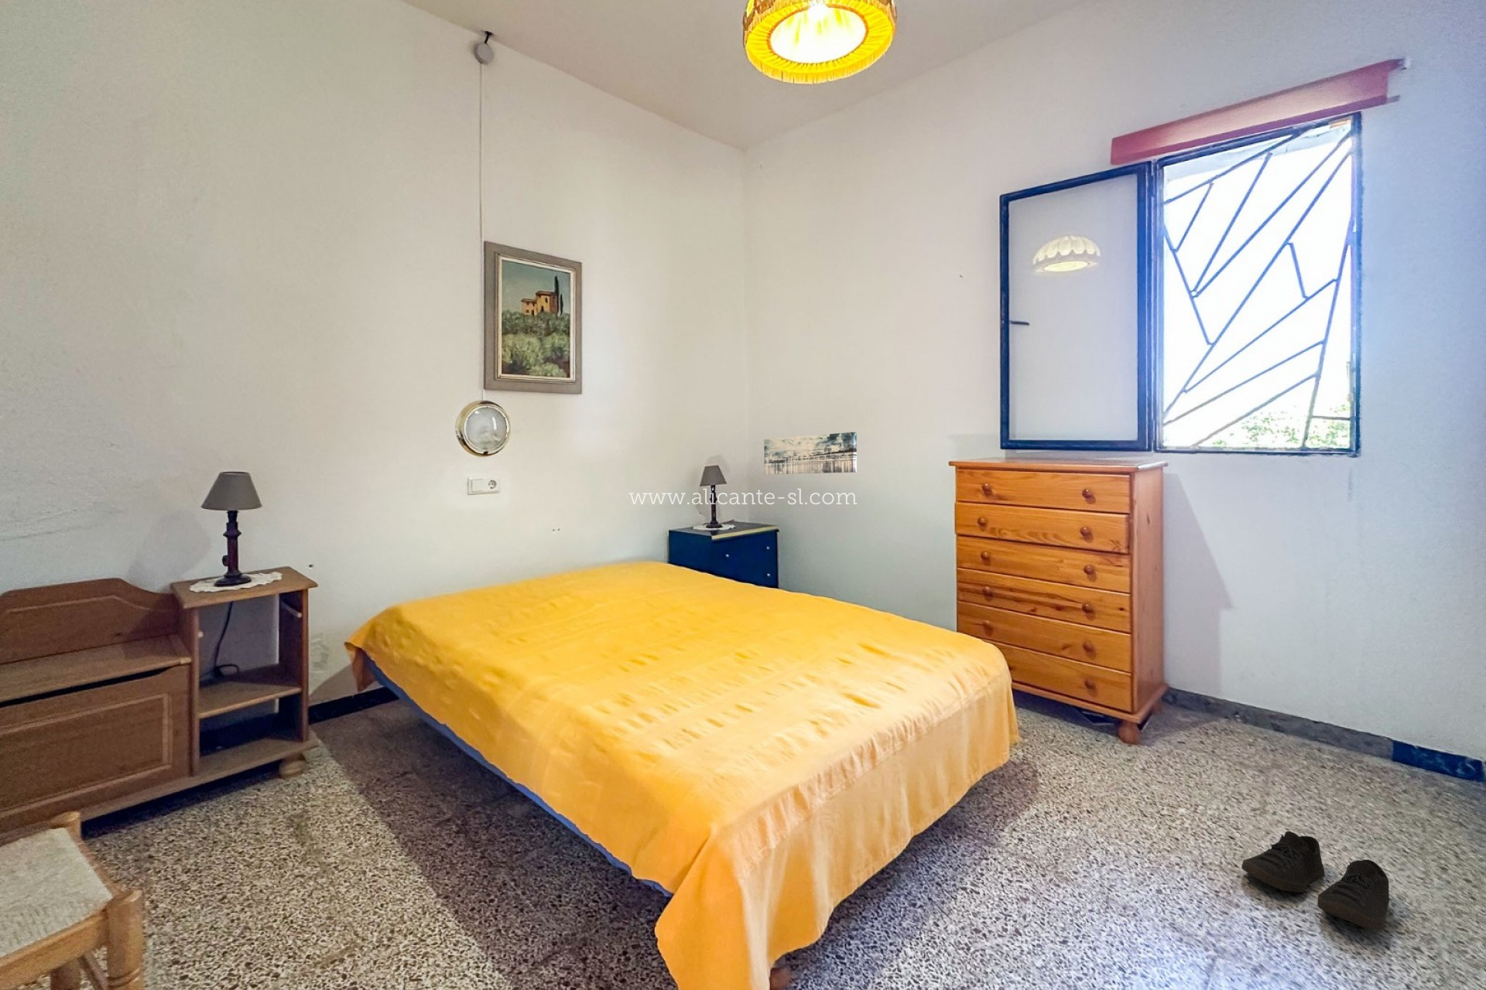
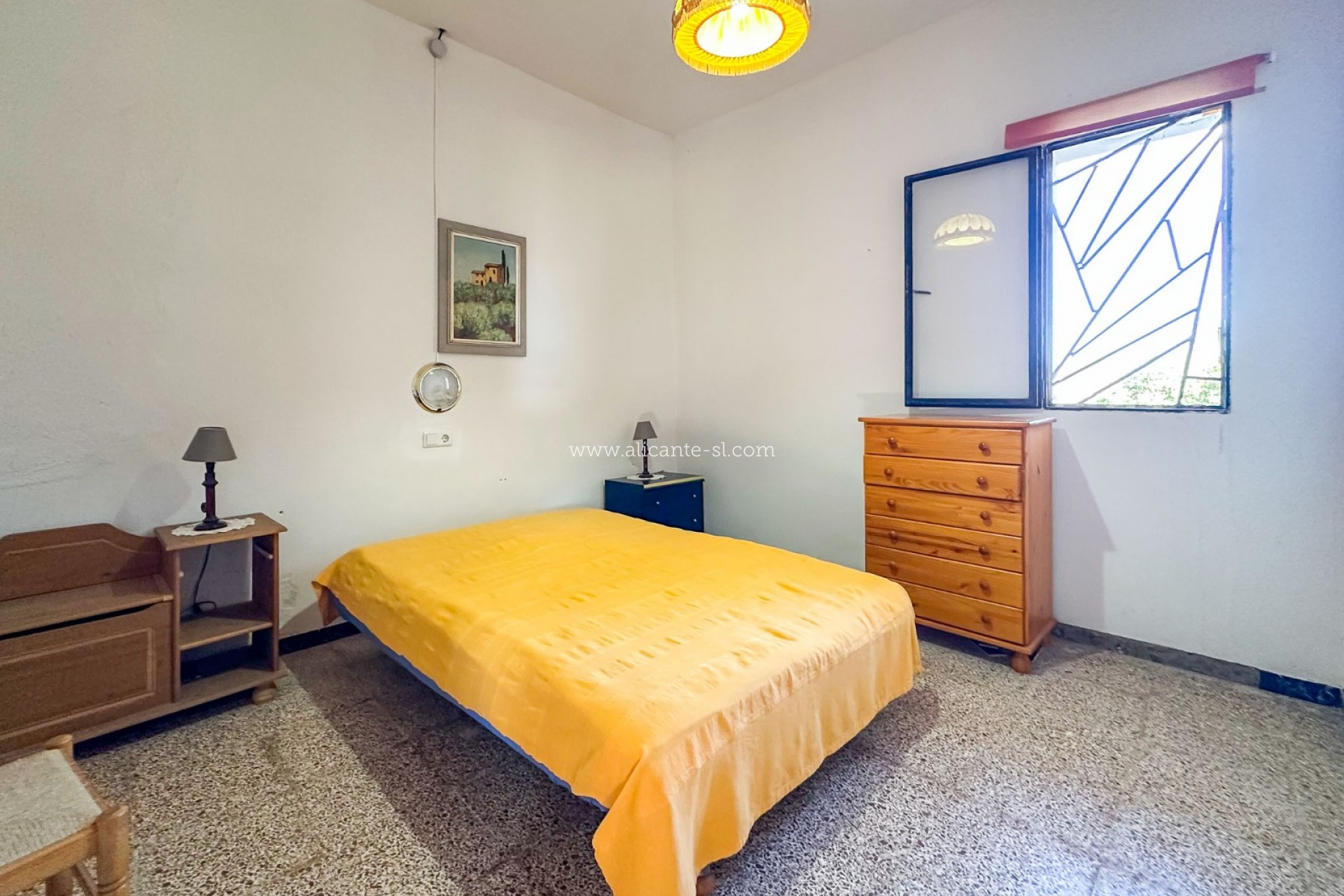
- wall art [763,432,858,475]
- shoe [1241,831,1390,931]
